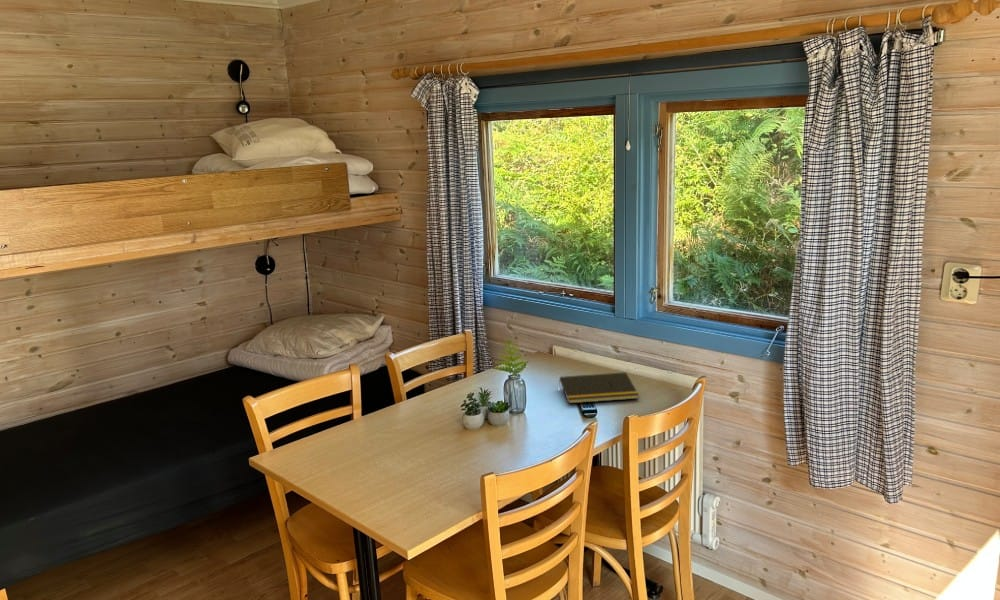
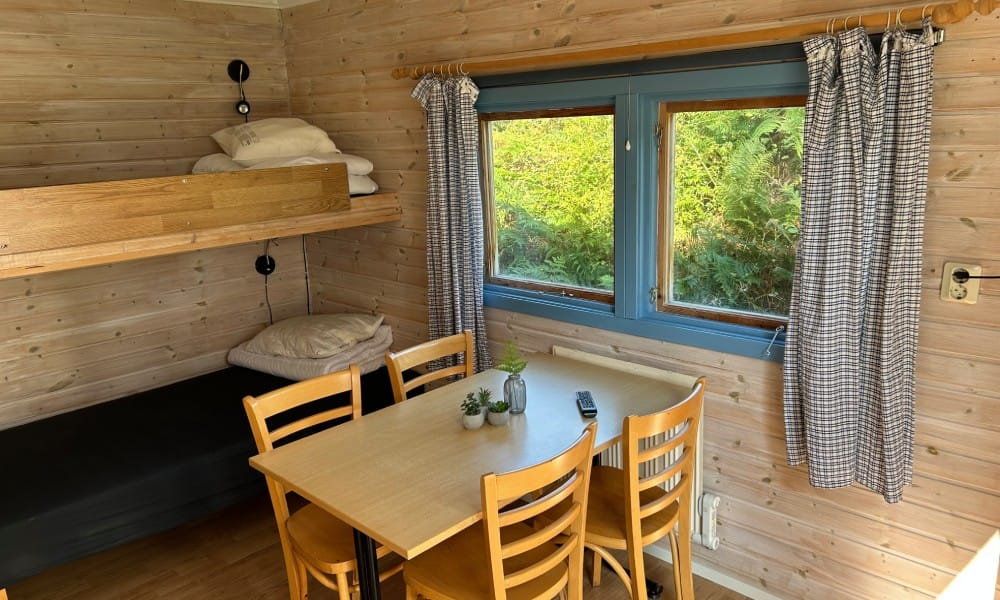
- notepad [558,371,640,404]
